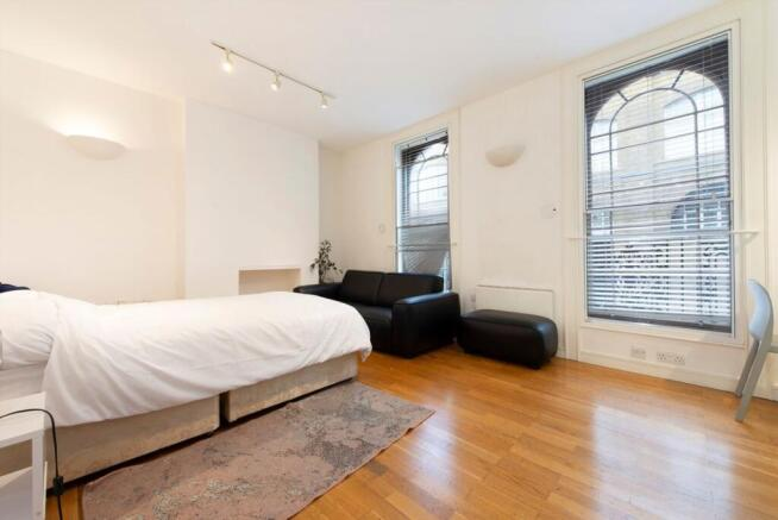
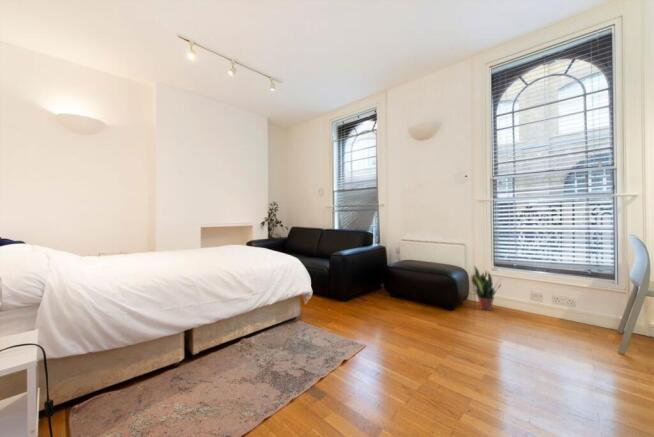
+ potted plant [470,265,502,311]
